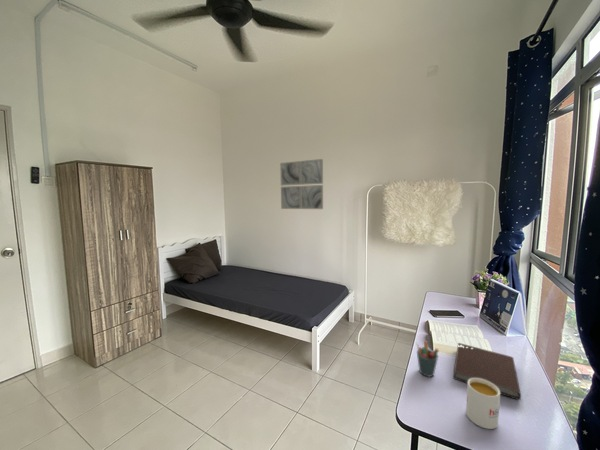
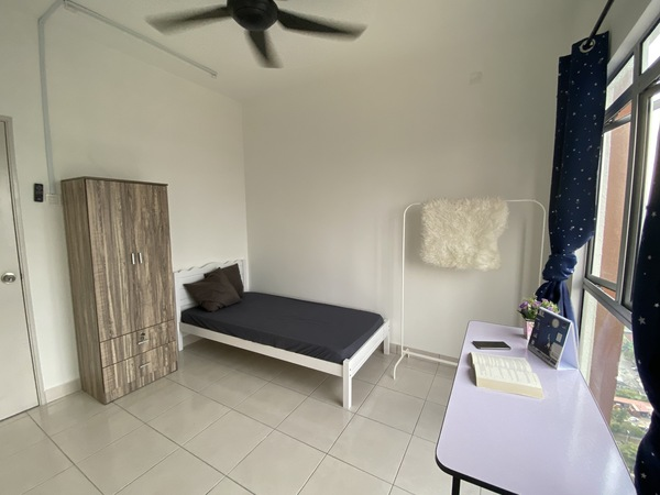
- mug [465,378,501,430]
- notebook [452,342,522,401]
- wall art [279,158,324,210]
- pen holder [415,340,440,378]
